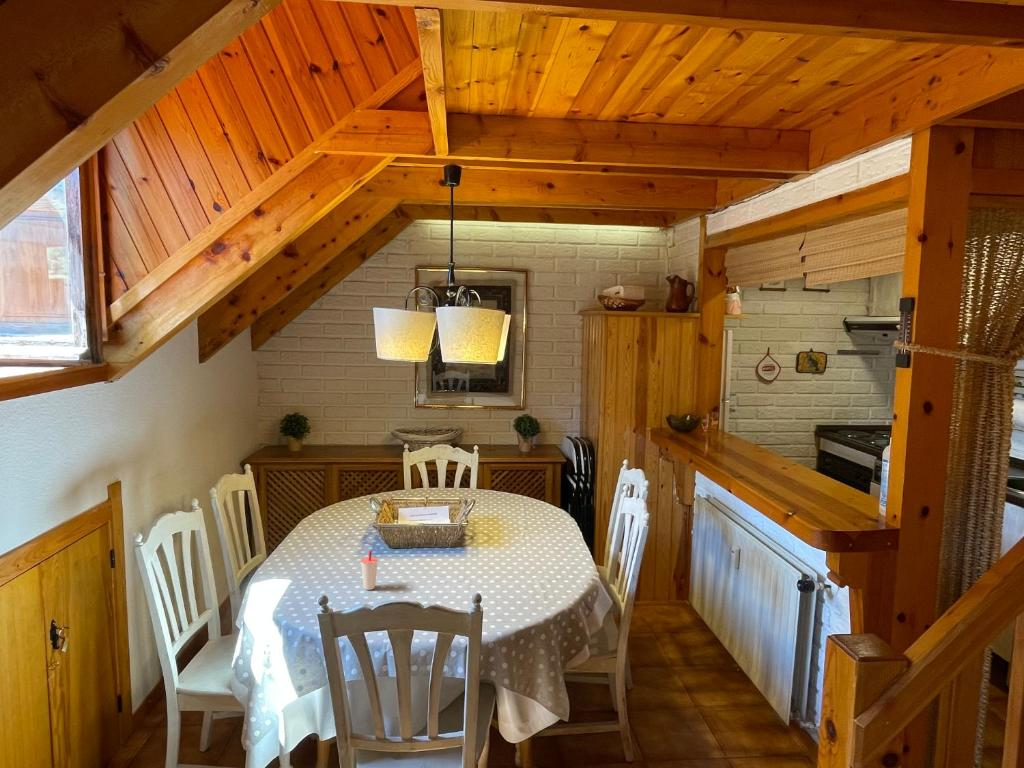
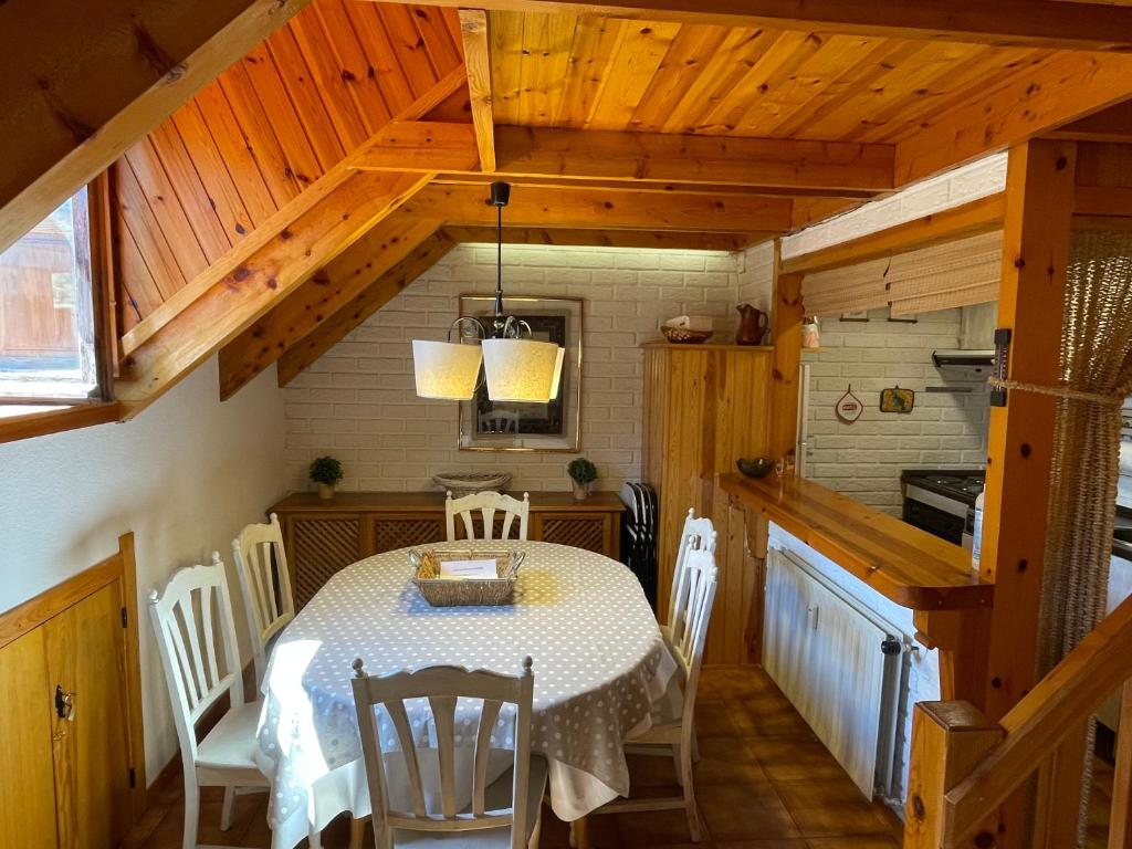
- cup [360,550,379,591]
